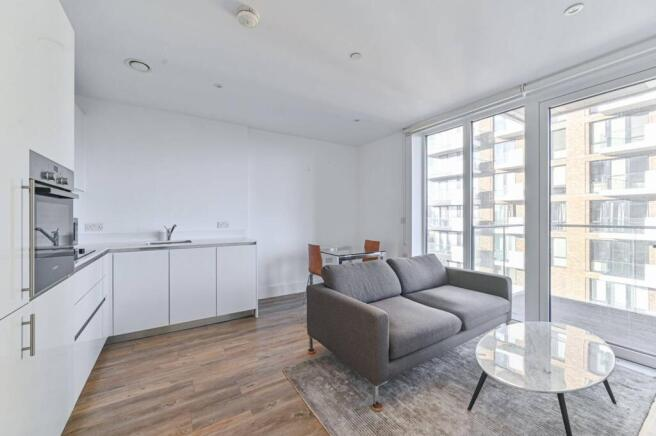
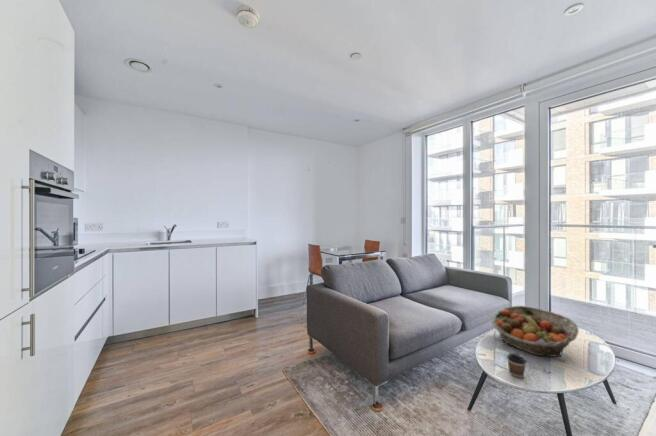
+ fruit basket [491,305,580,358]
+ coffee cup [506,351,527,379]
